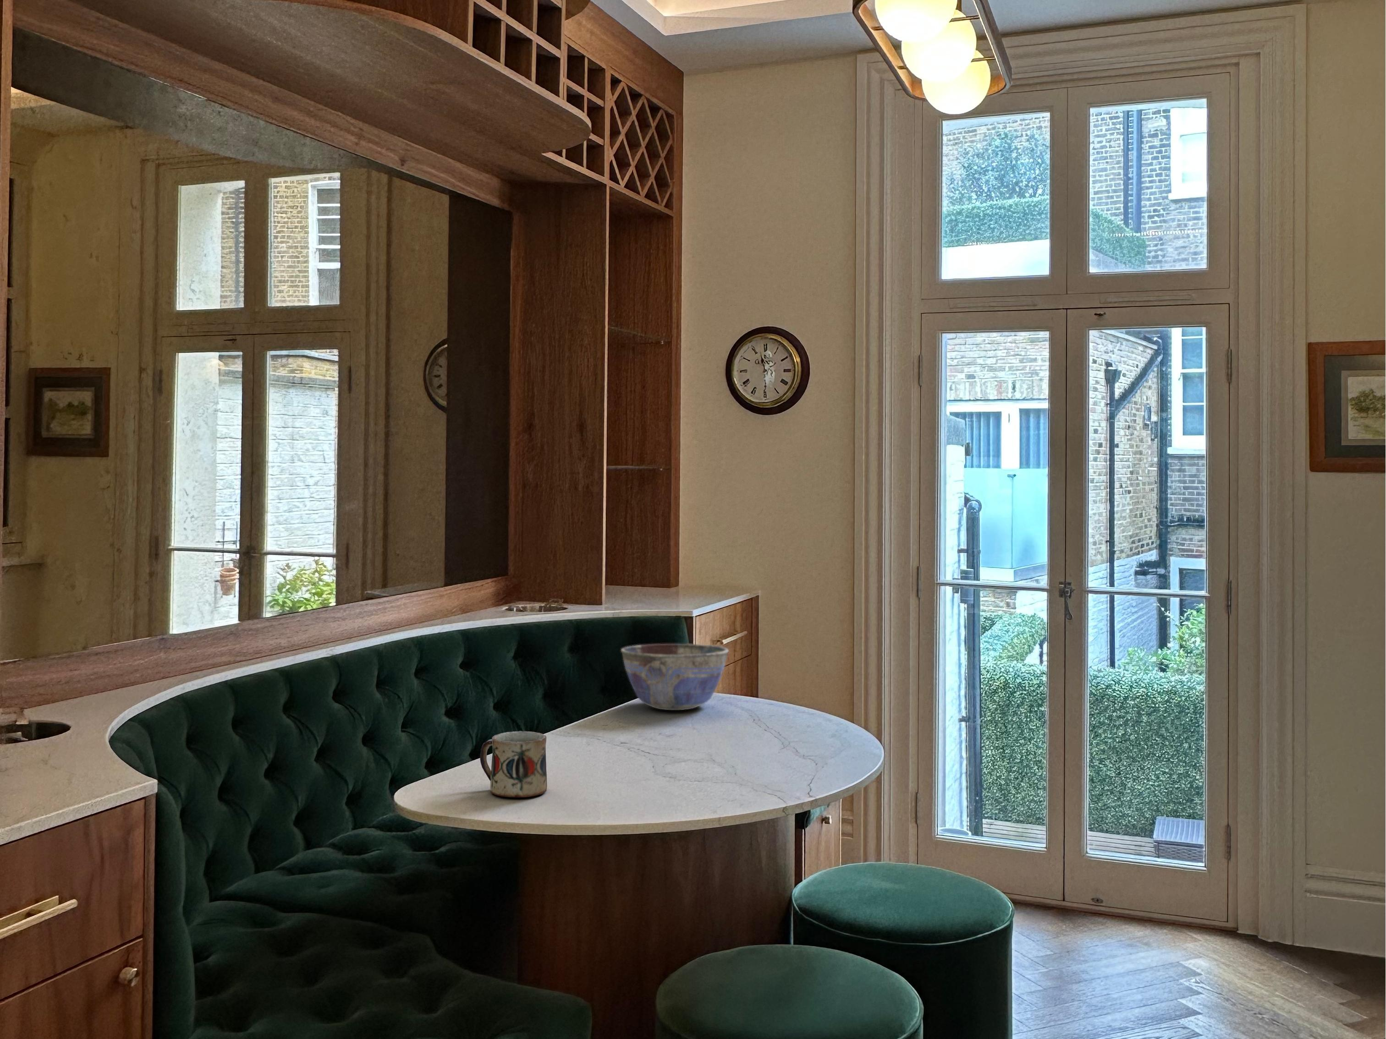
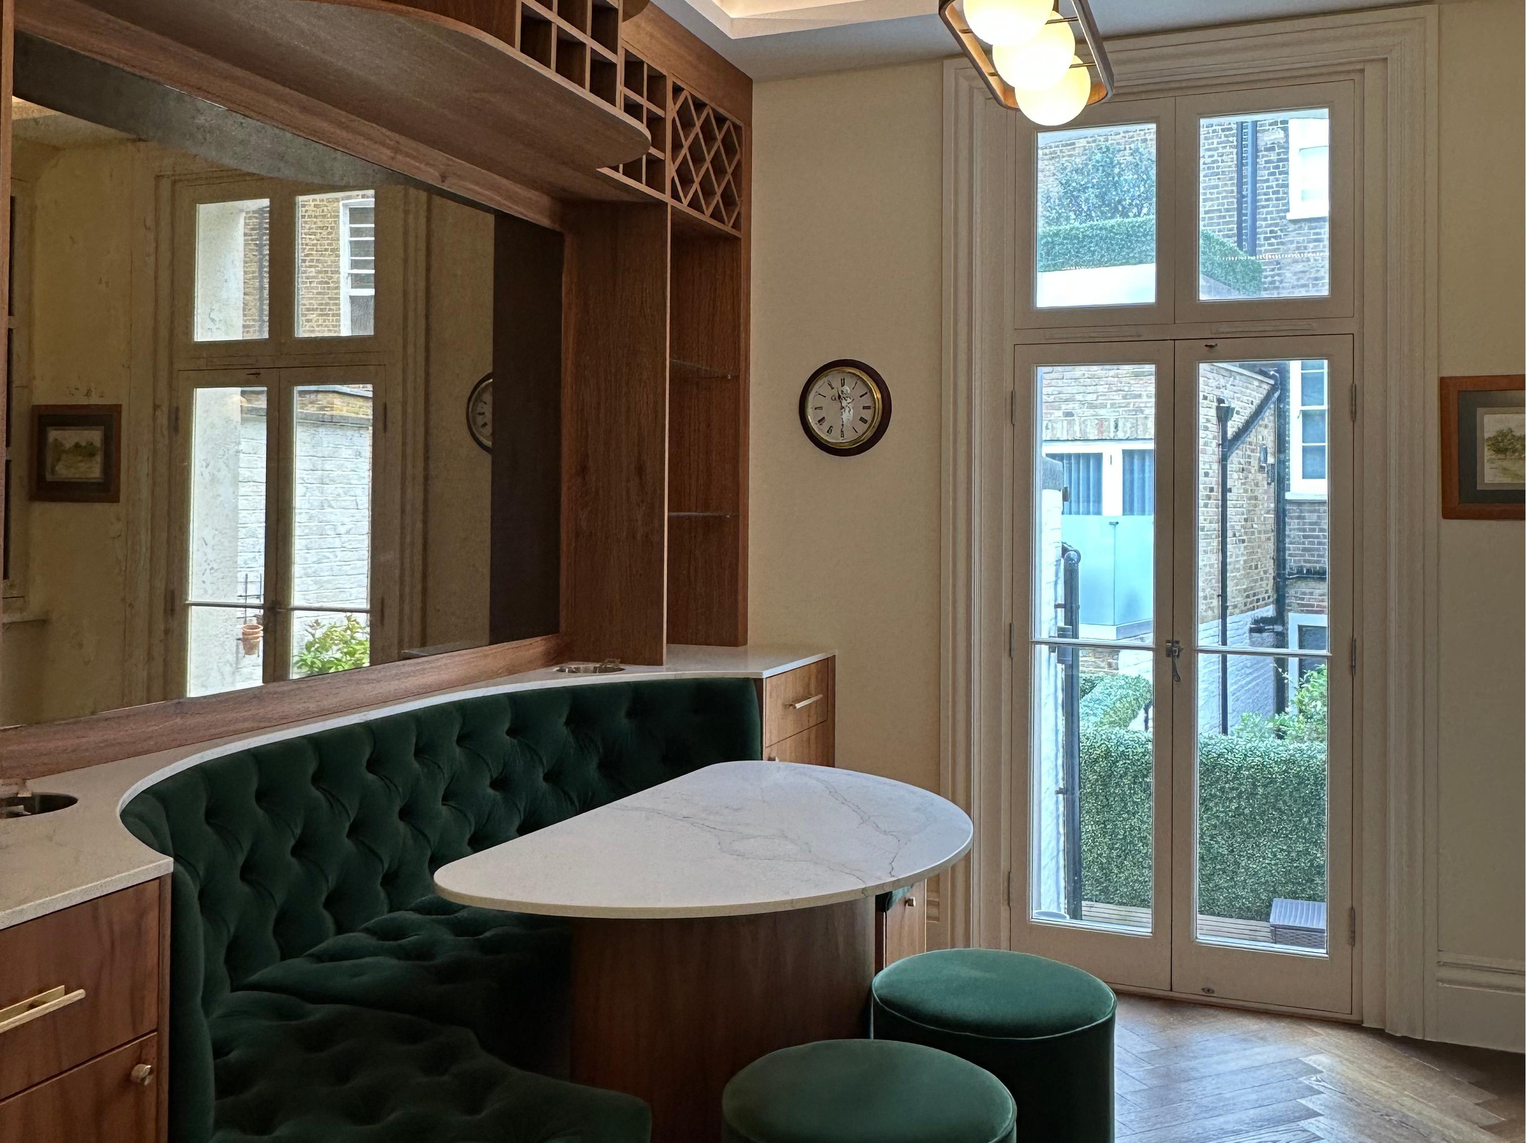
- mug [479,731,548,798]
- bowl [620,643,729,710]
